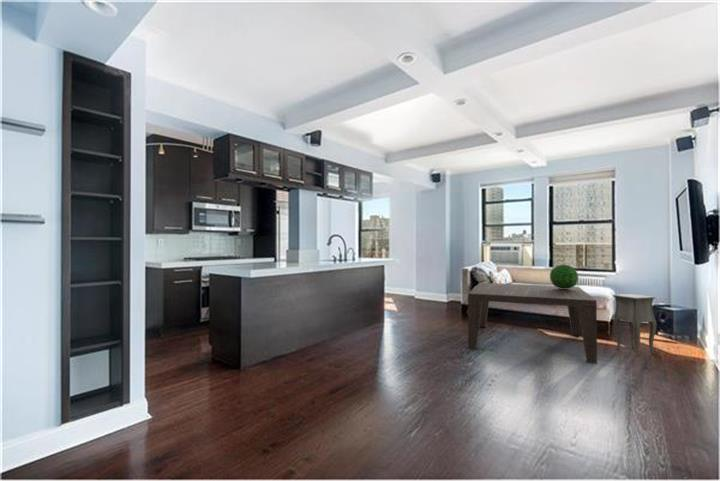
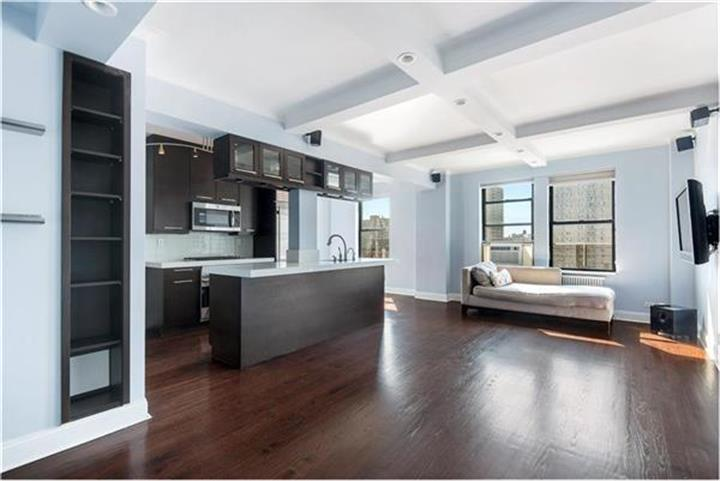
- decorative sphere [549,263,579,289]
- coffee table [467,282,598,365]
- side table [612,293,659,357]
